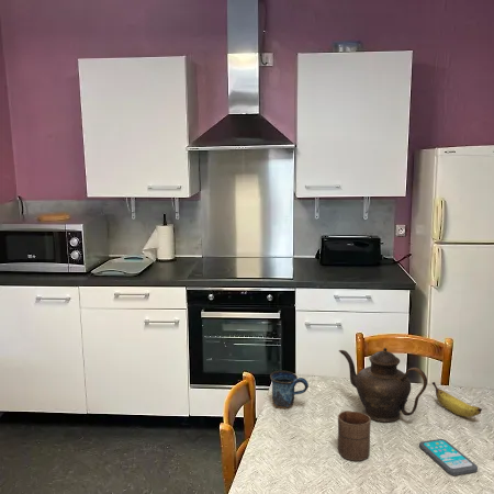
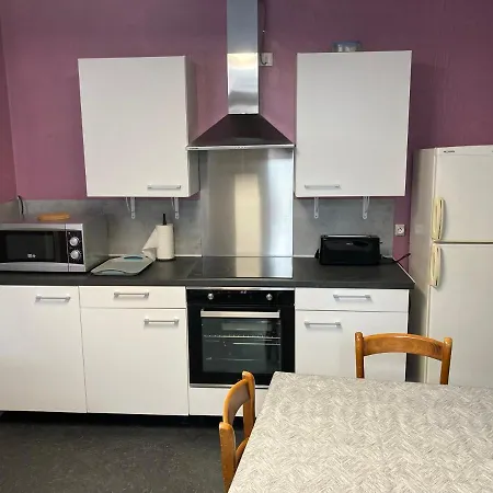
- cup [337,409,372,462]
- smartphone [418,438,479,476]
- mug [269,370,310,409]
- banana [431,381,483,418]
- teapot [338,347,428,424]
